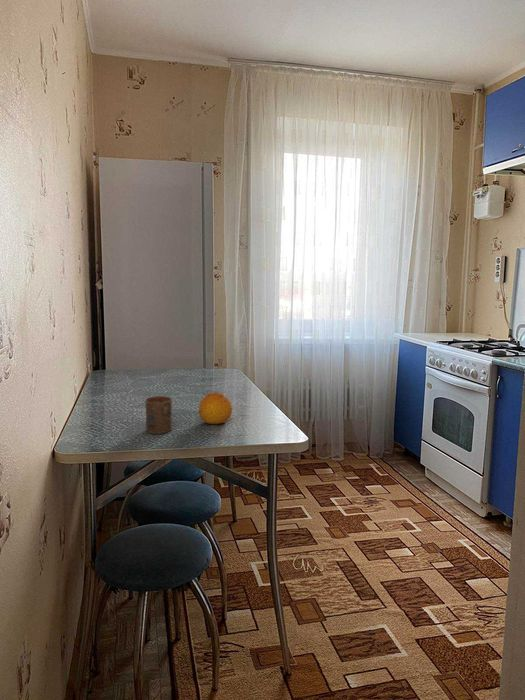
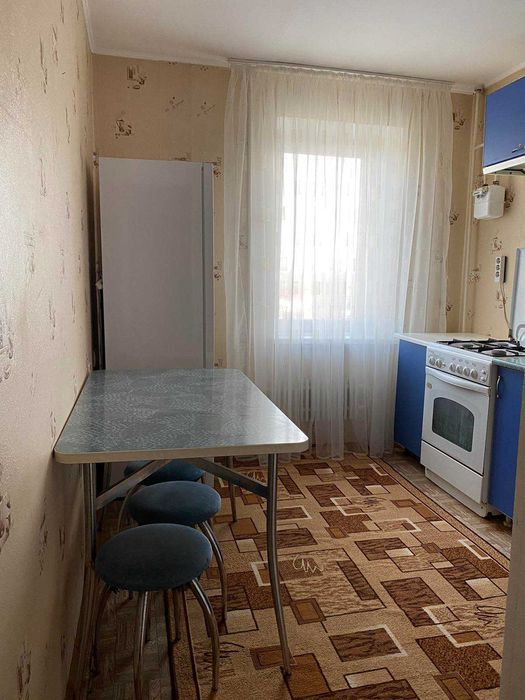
- fruit [198,391,233,425]
- cup [144,395,173,435]
